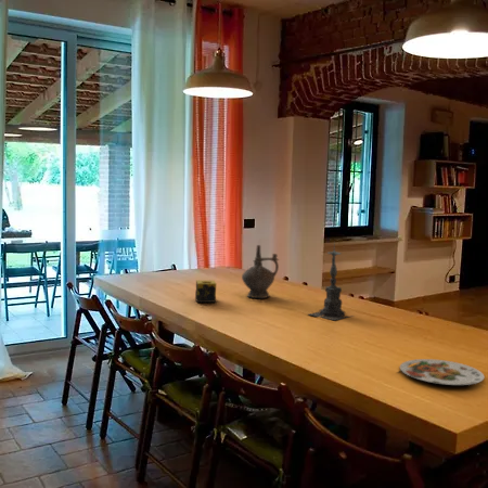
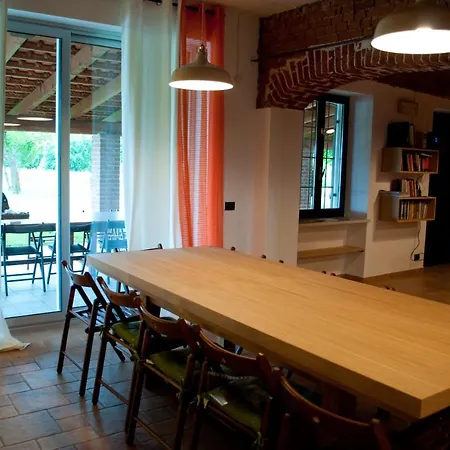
- candle [194,280,217,304]
- ceremonial vessel [241,244,280,299]
- plate [399,358,485,386]
- candle holder [308,241,355,322]
